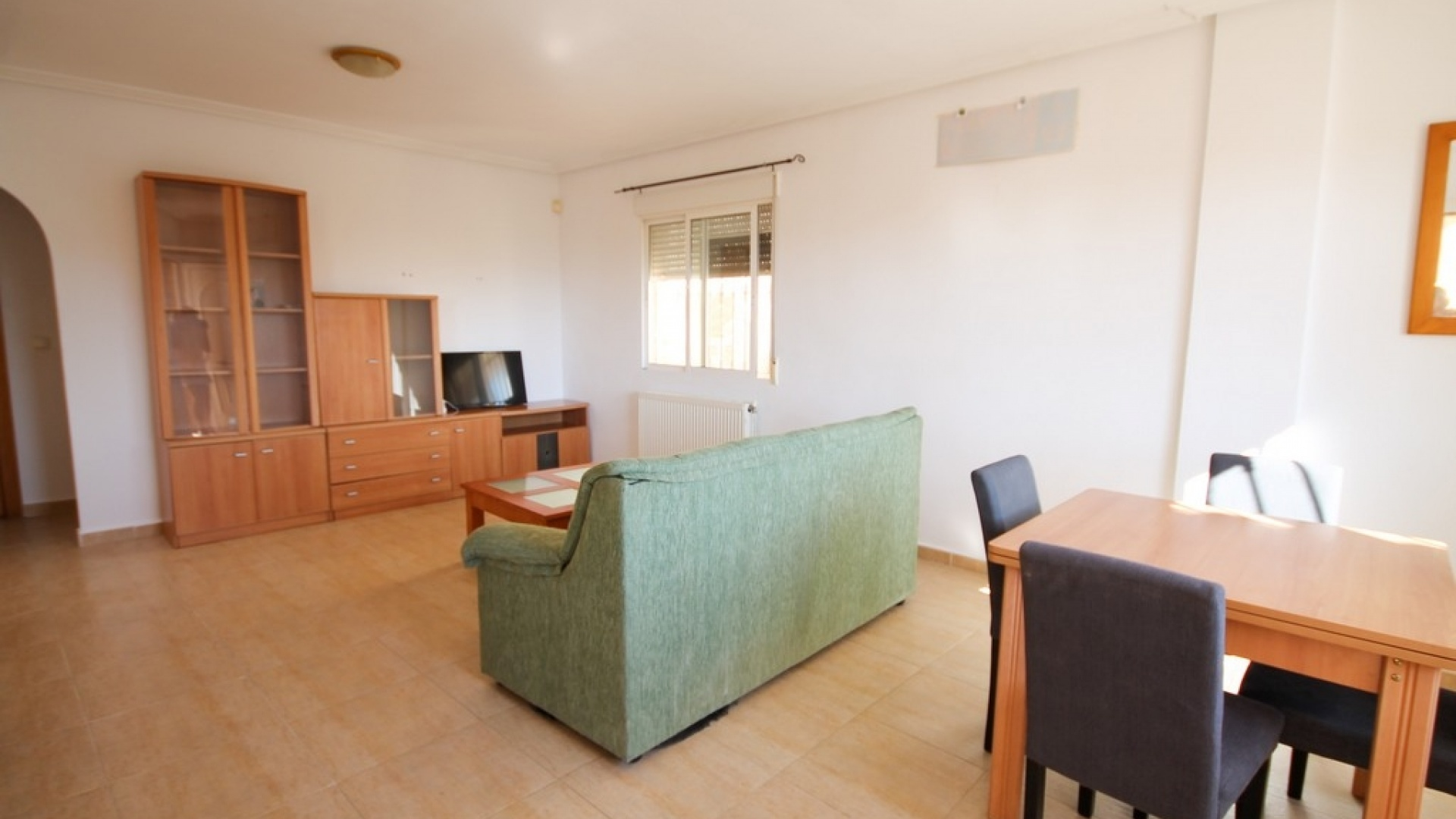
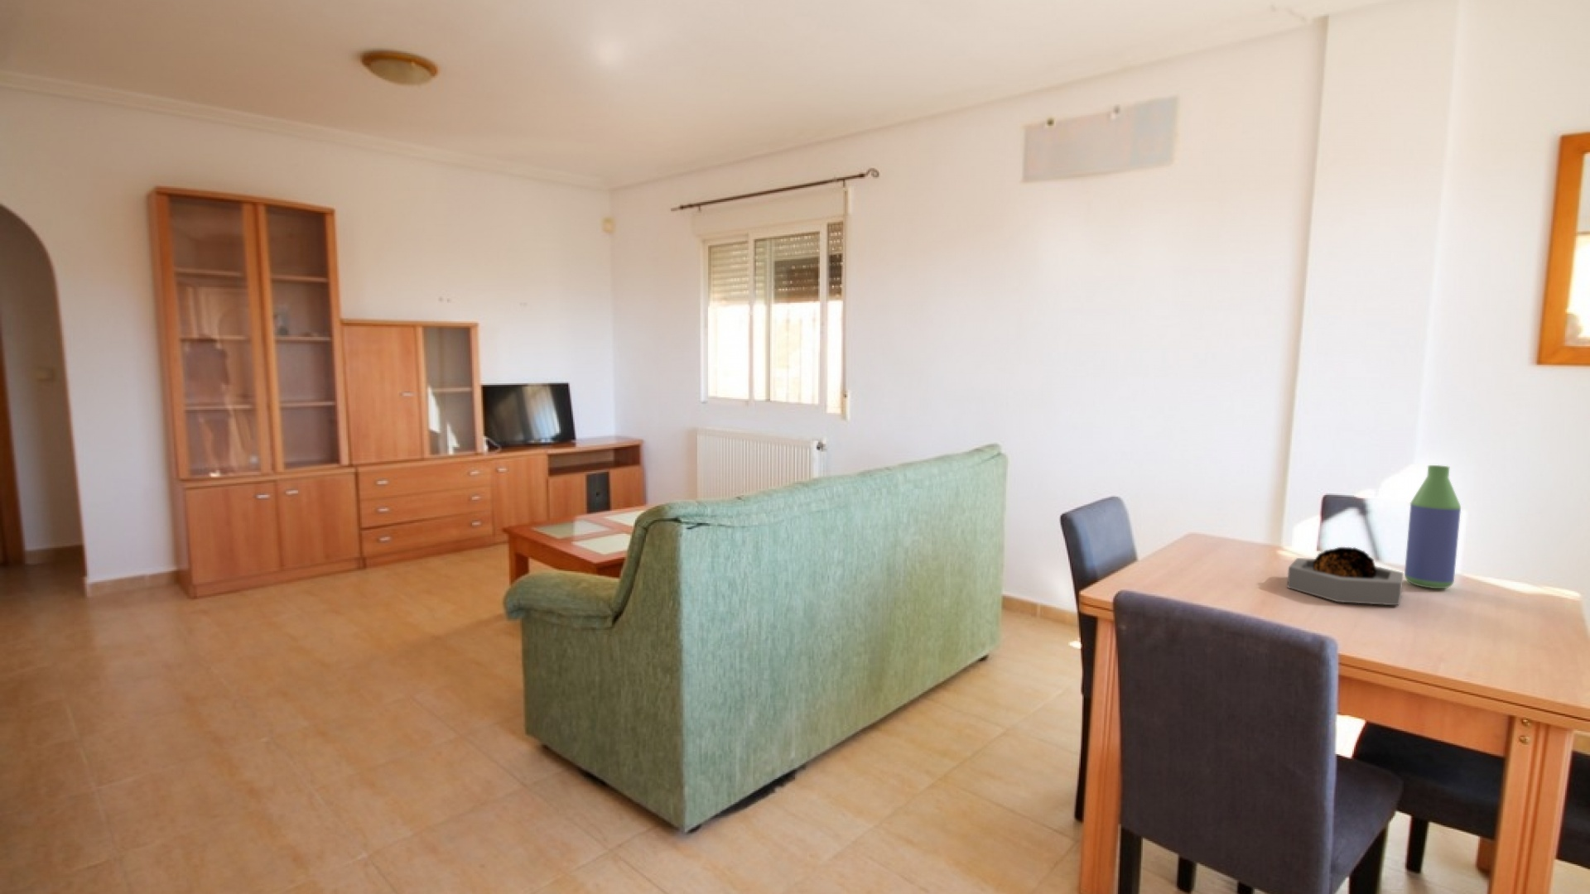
+ bottle [1403,464,1461,589]
+ decorative bowl [1286,546,1404,606]
